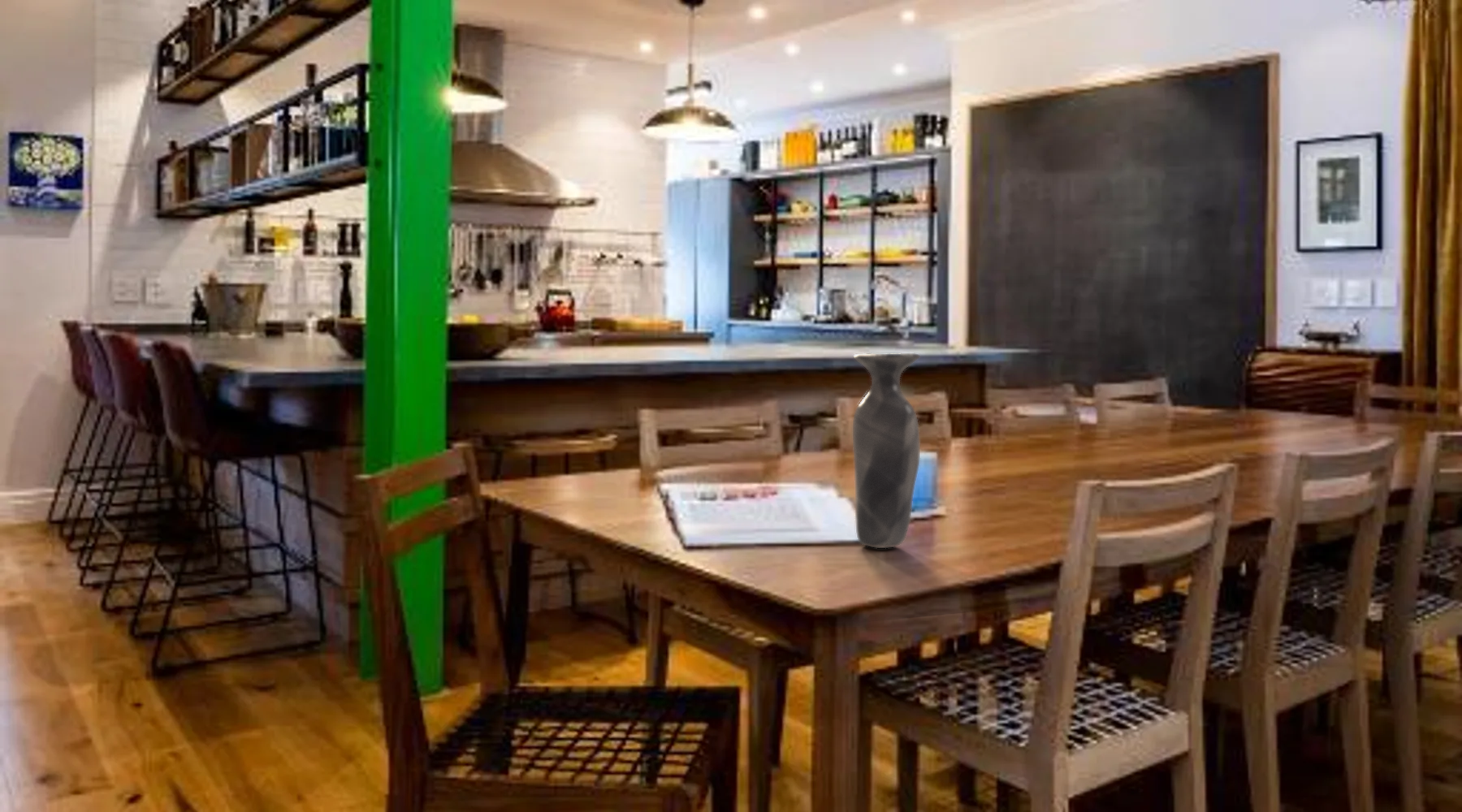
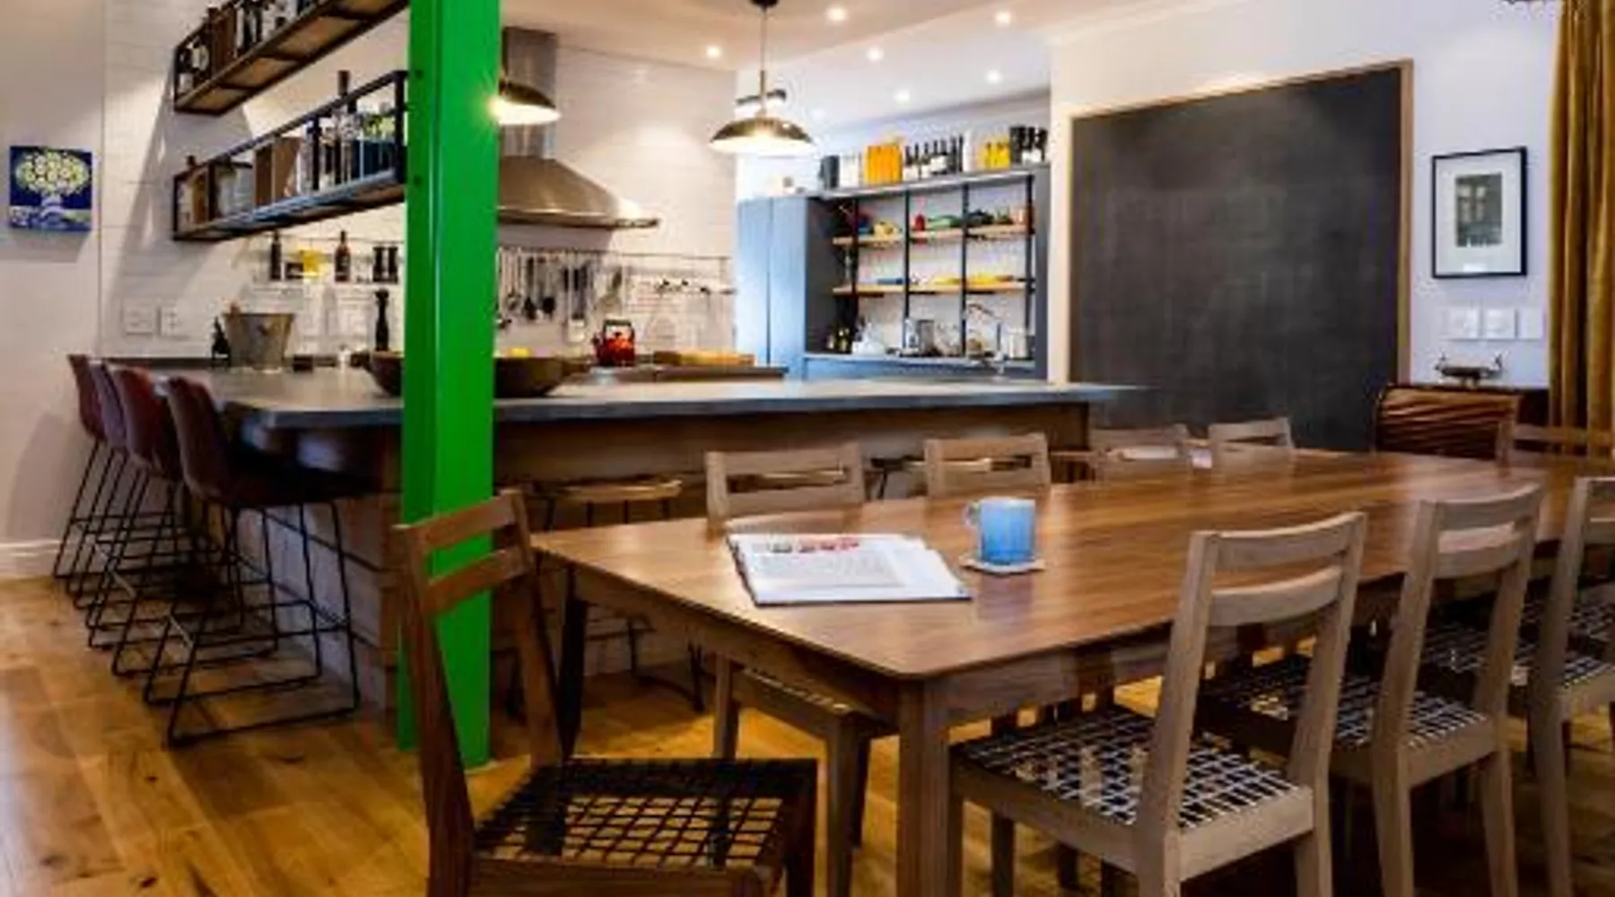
- vase [852,352,921,549]
